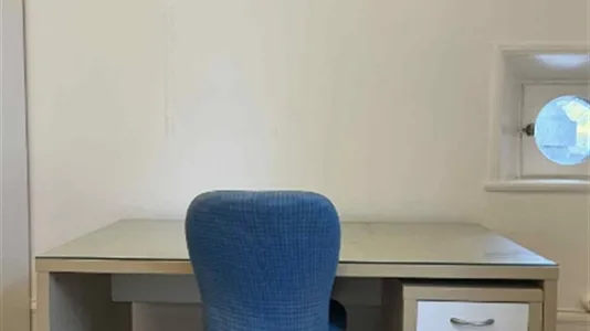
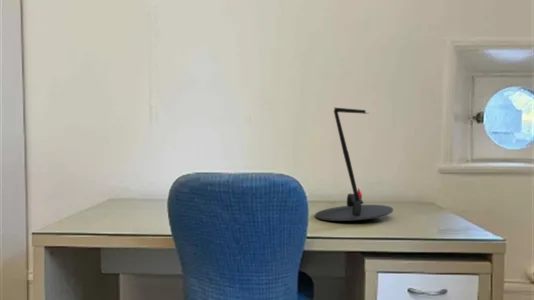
+ desk lamp [314,107,394,222]
